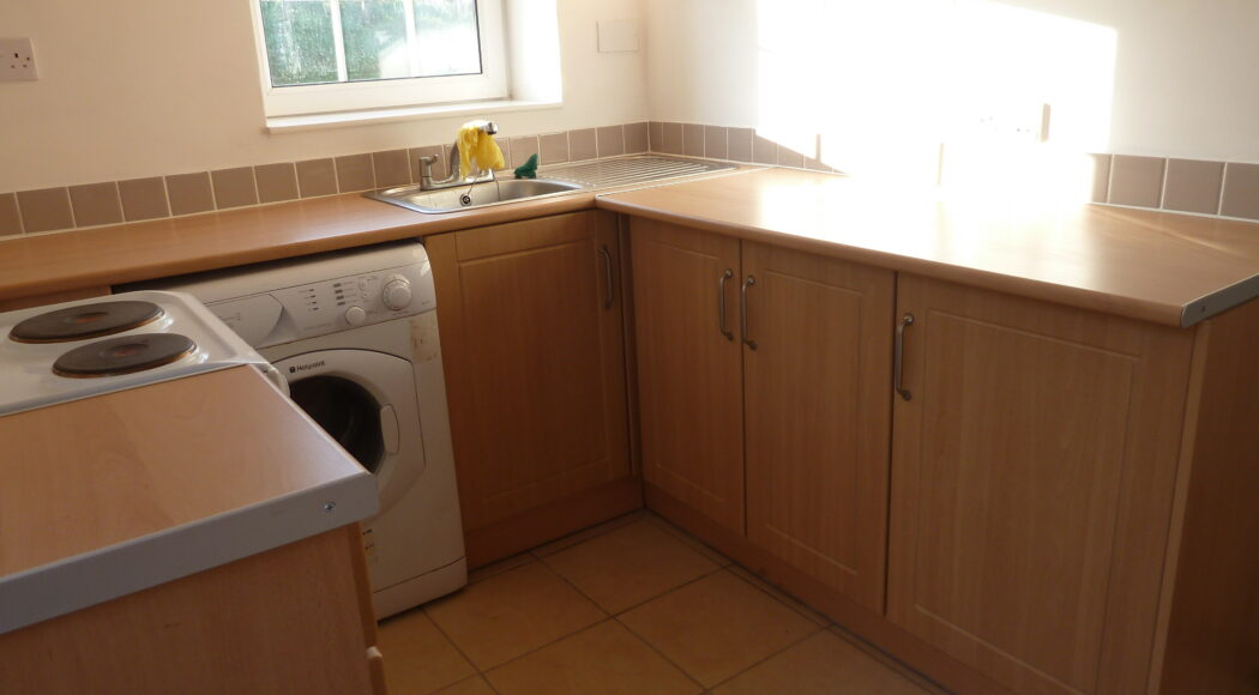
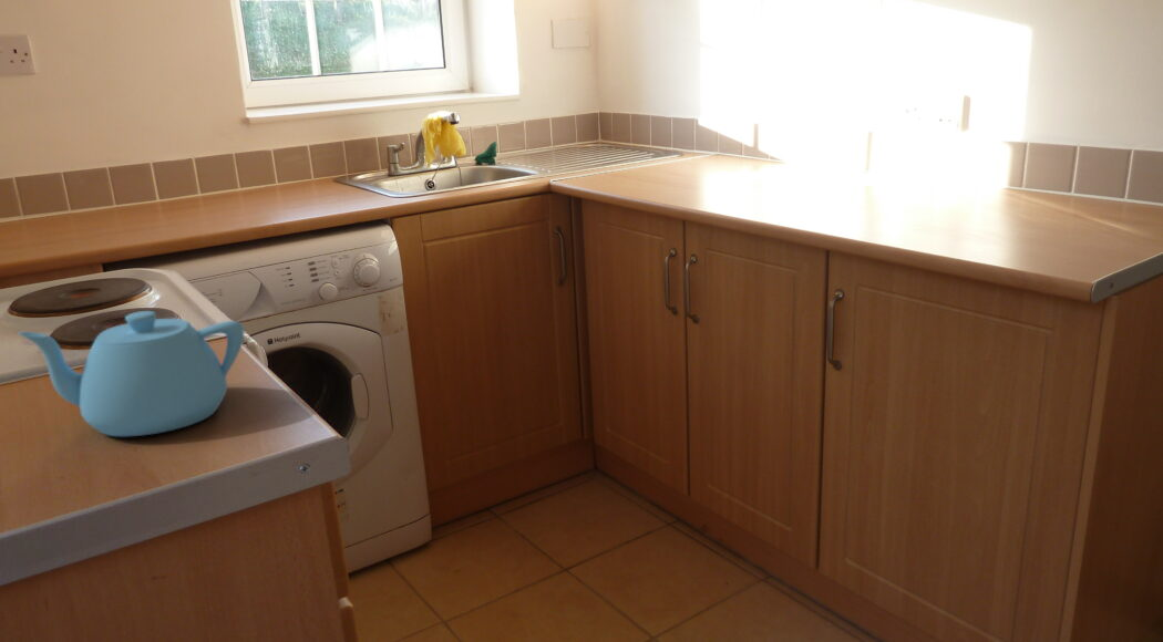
+ teapot [18,310,245,437]
